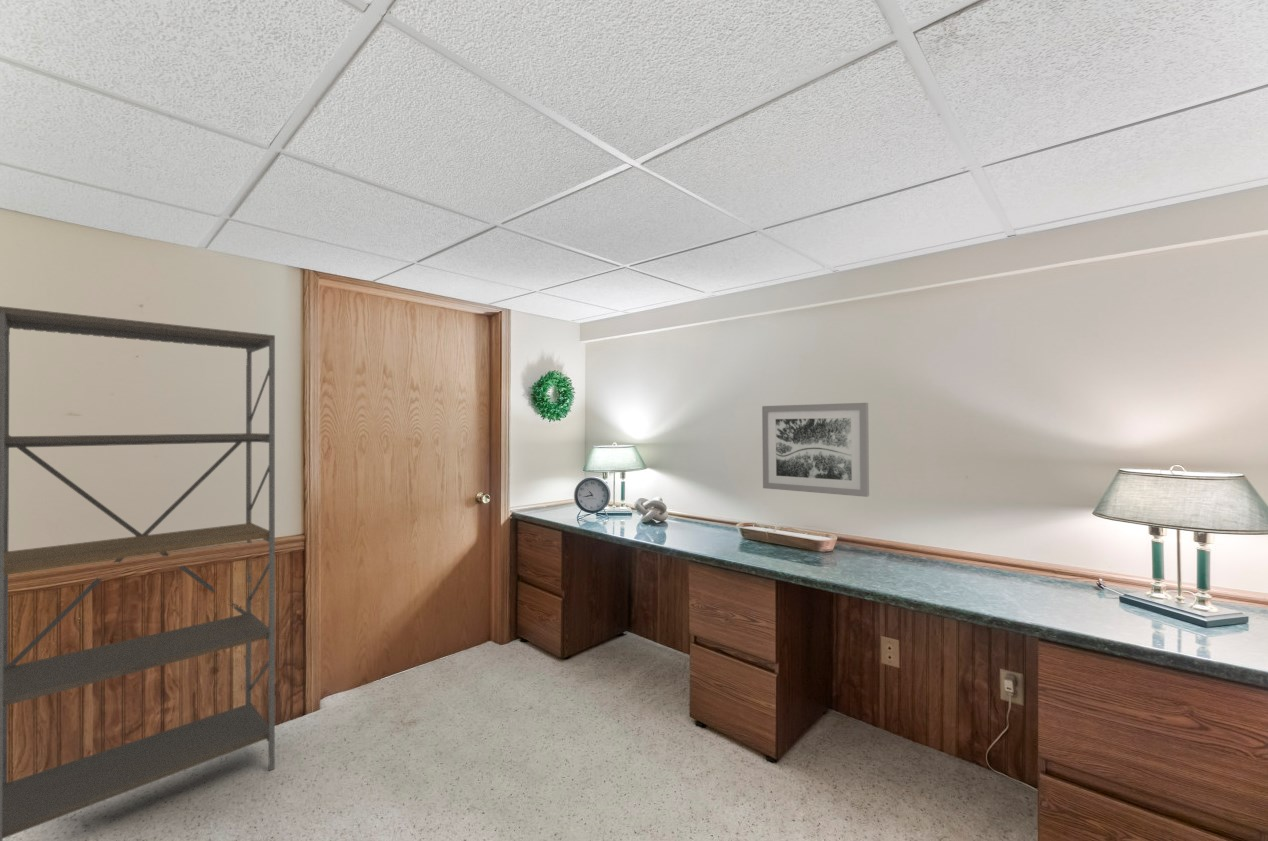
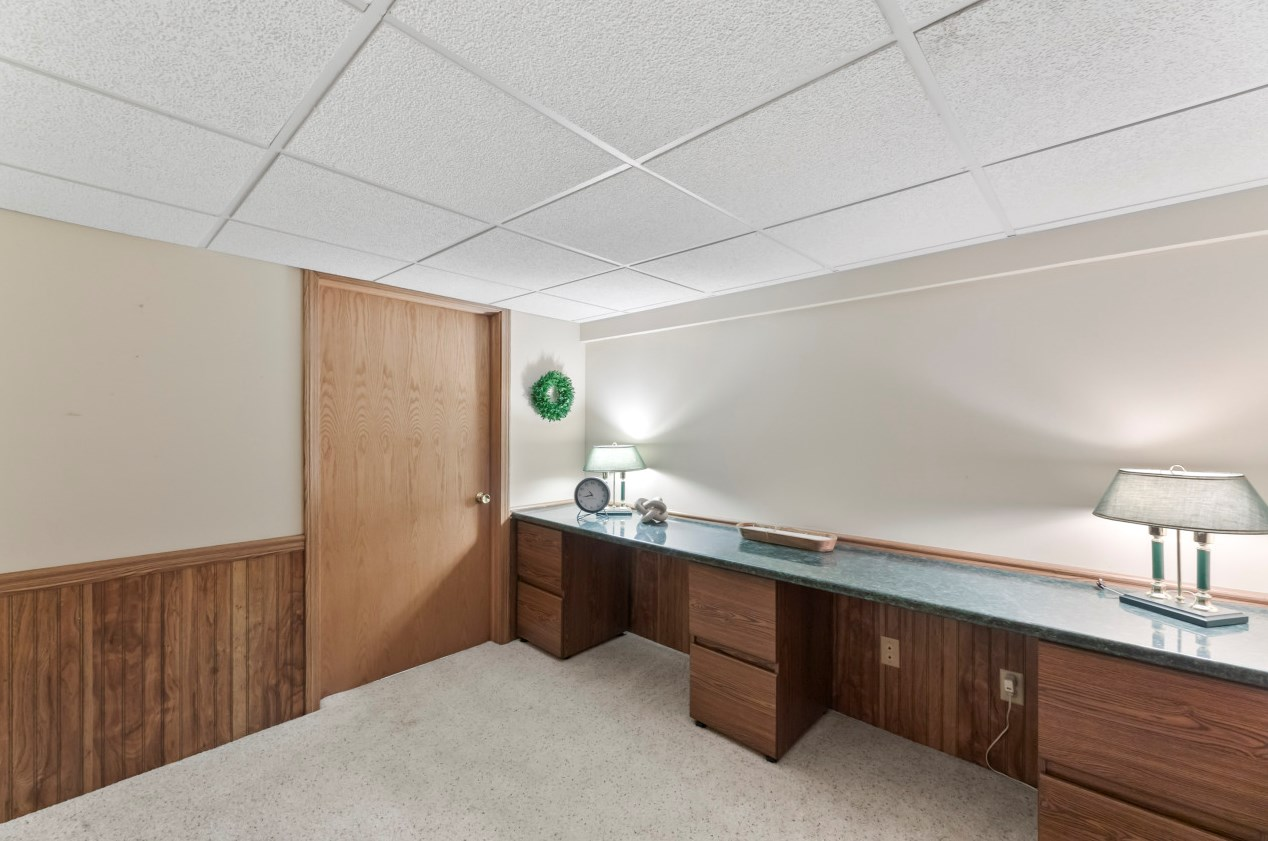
- wall art [761,402,870,498]
- shelving unit [0,305,276,841]
